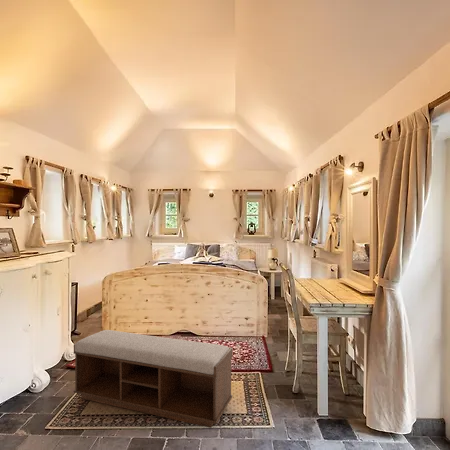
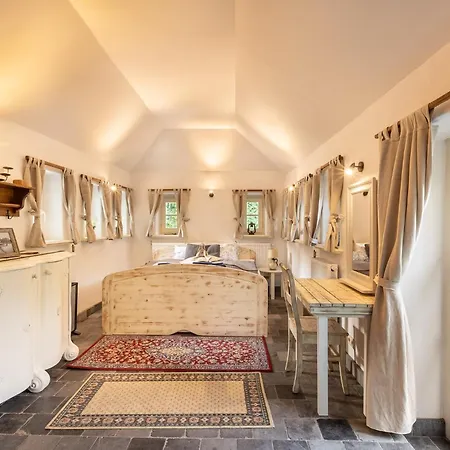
- bench [73,329,234,429]
